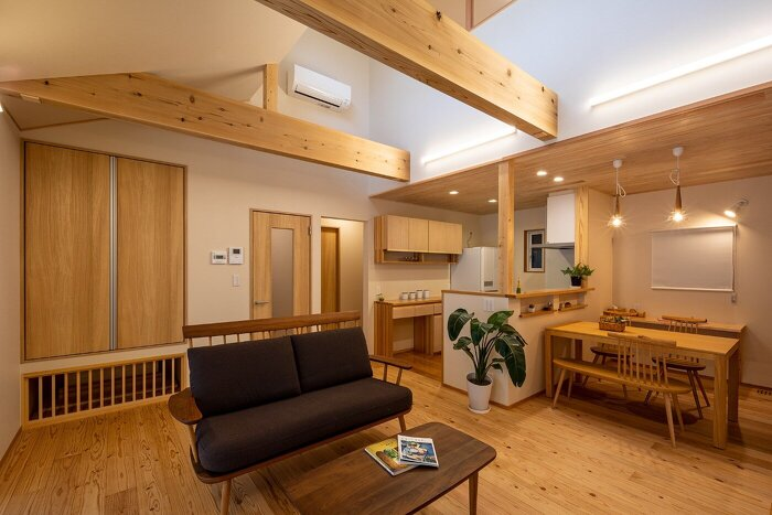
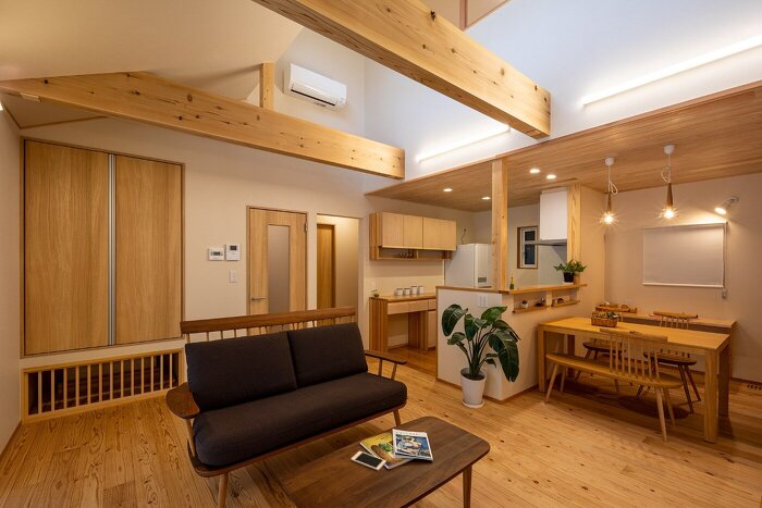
+ cell phone [351,450,386,471]
